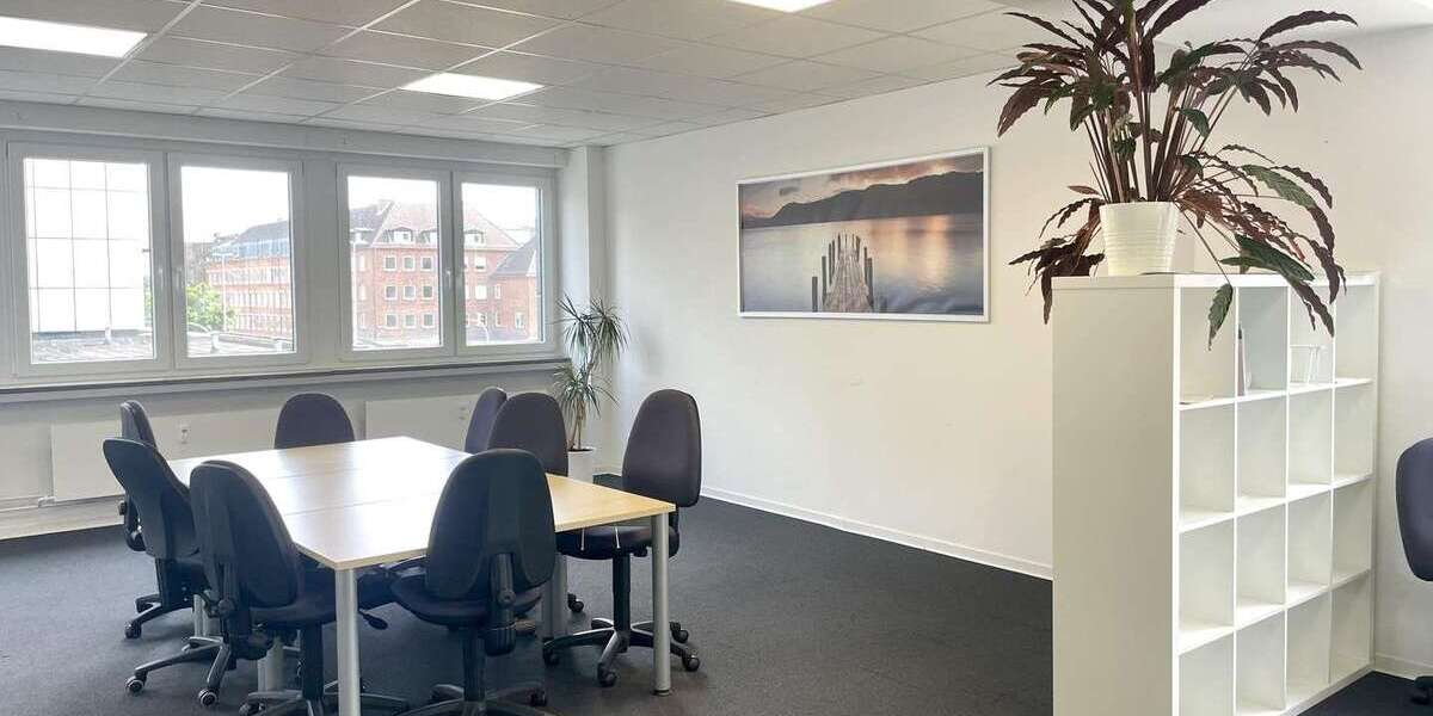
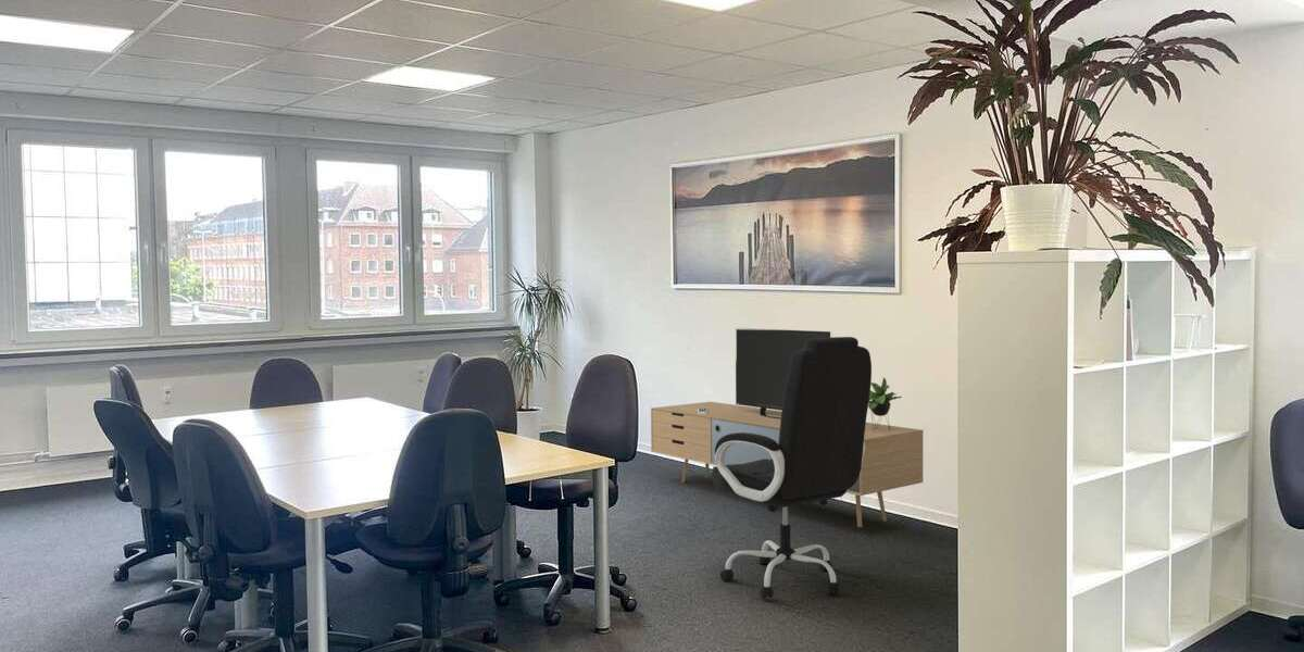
+ media console [650,327,924,528]
+ office chair [711,336,873,600]
